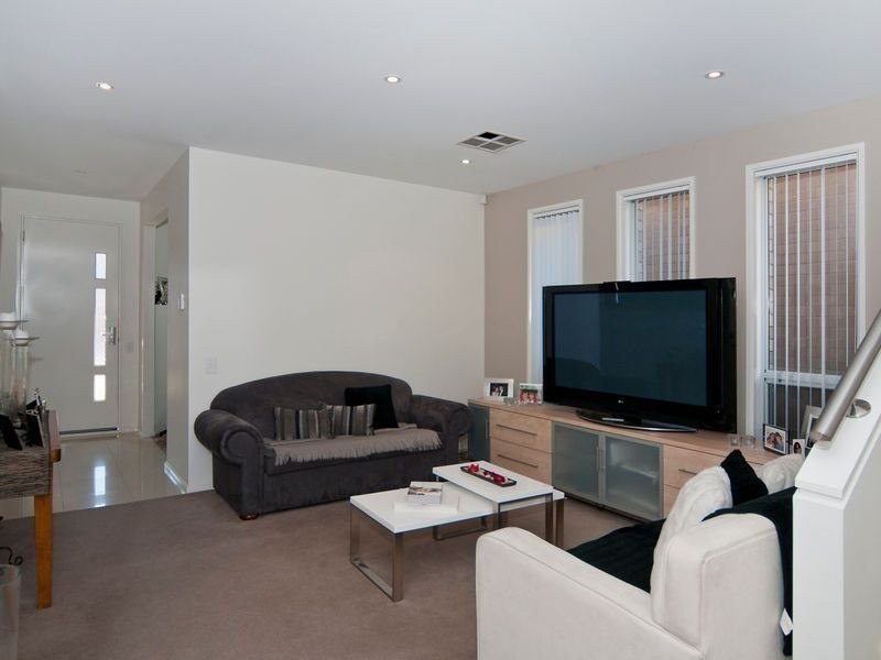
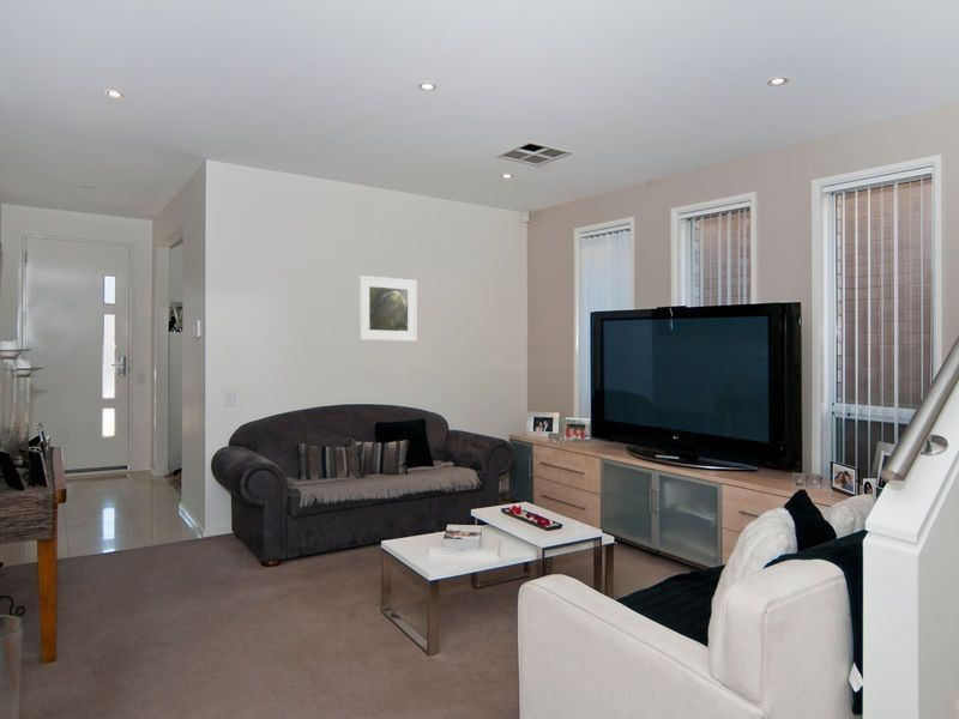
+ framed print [358,274,418,343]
